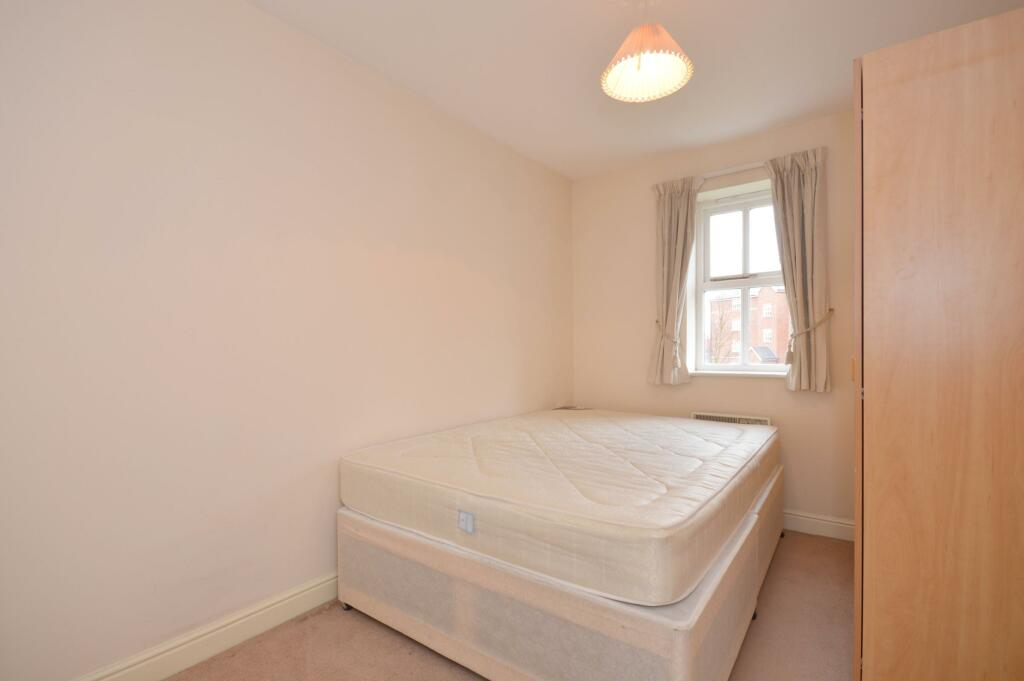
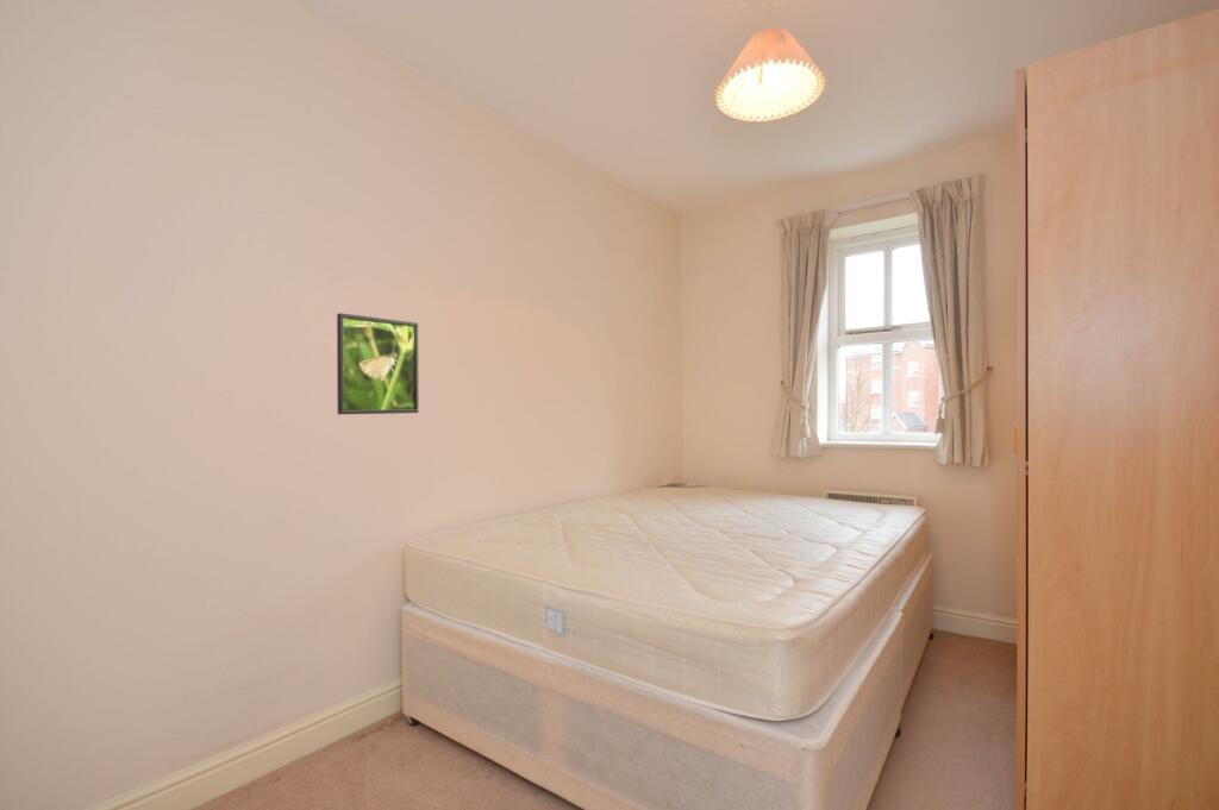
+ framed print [336,312,419,415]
